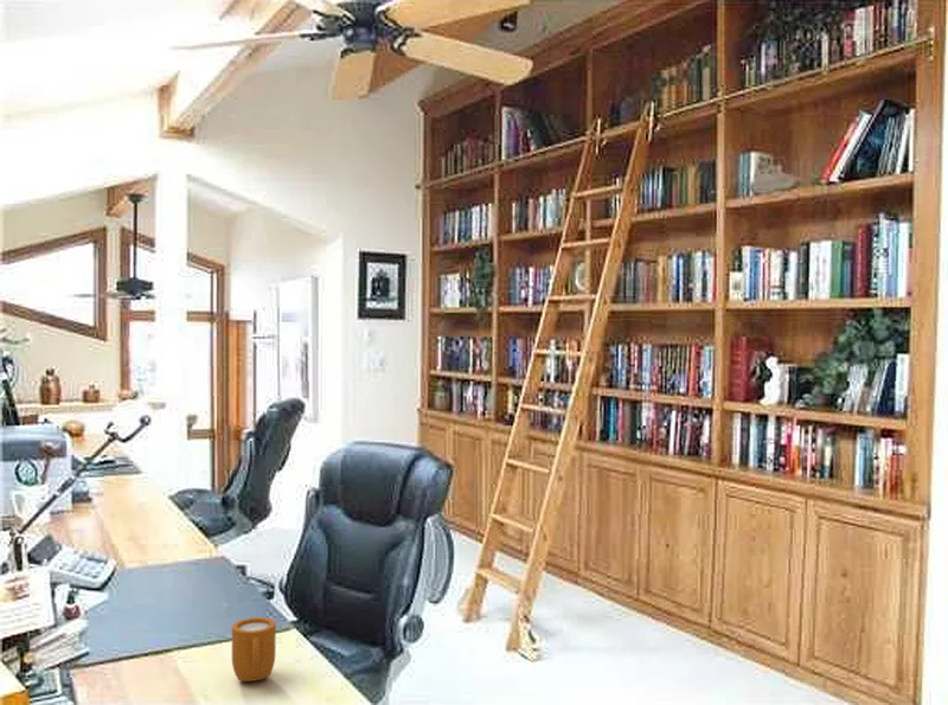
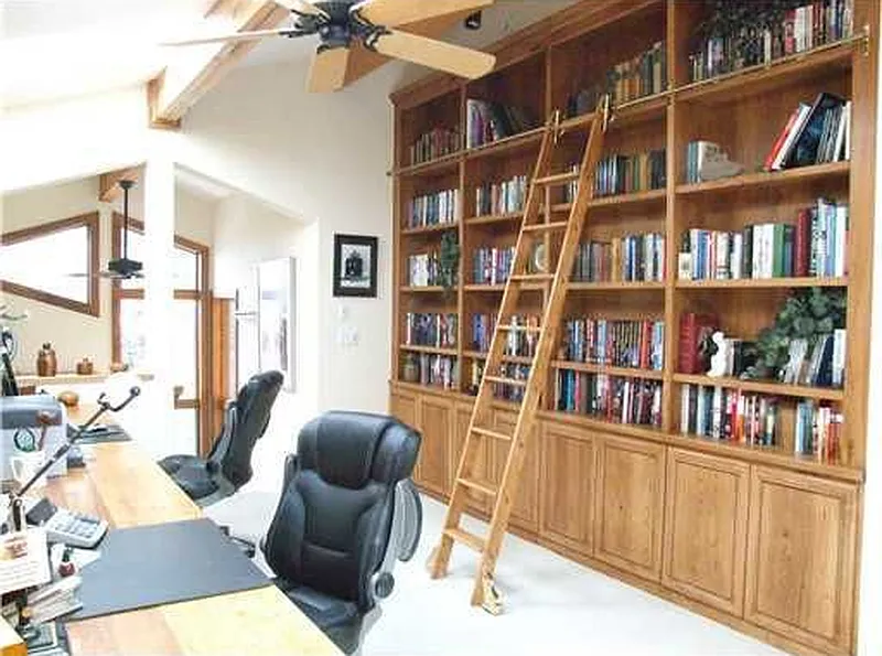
- mug [231,616,277,682]
